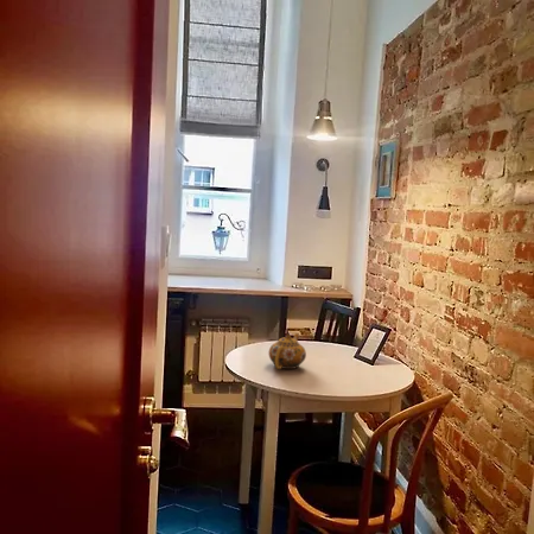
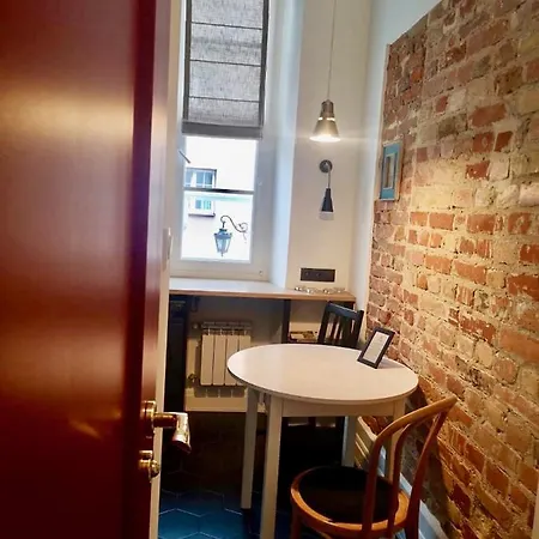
- teapot [267,332,307,370]
